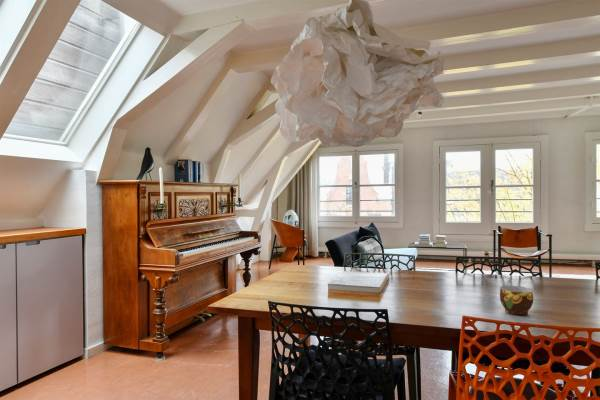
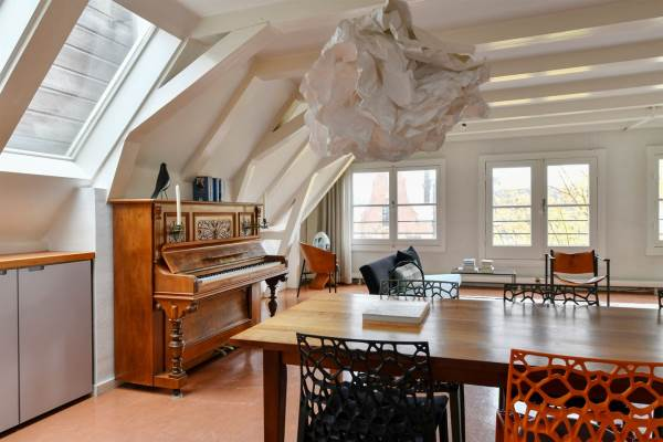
- cup [499,285,534,316]
